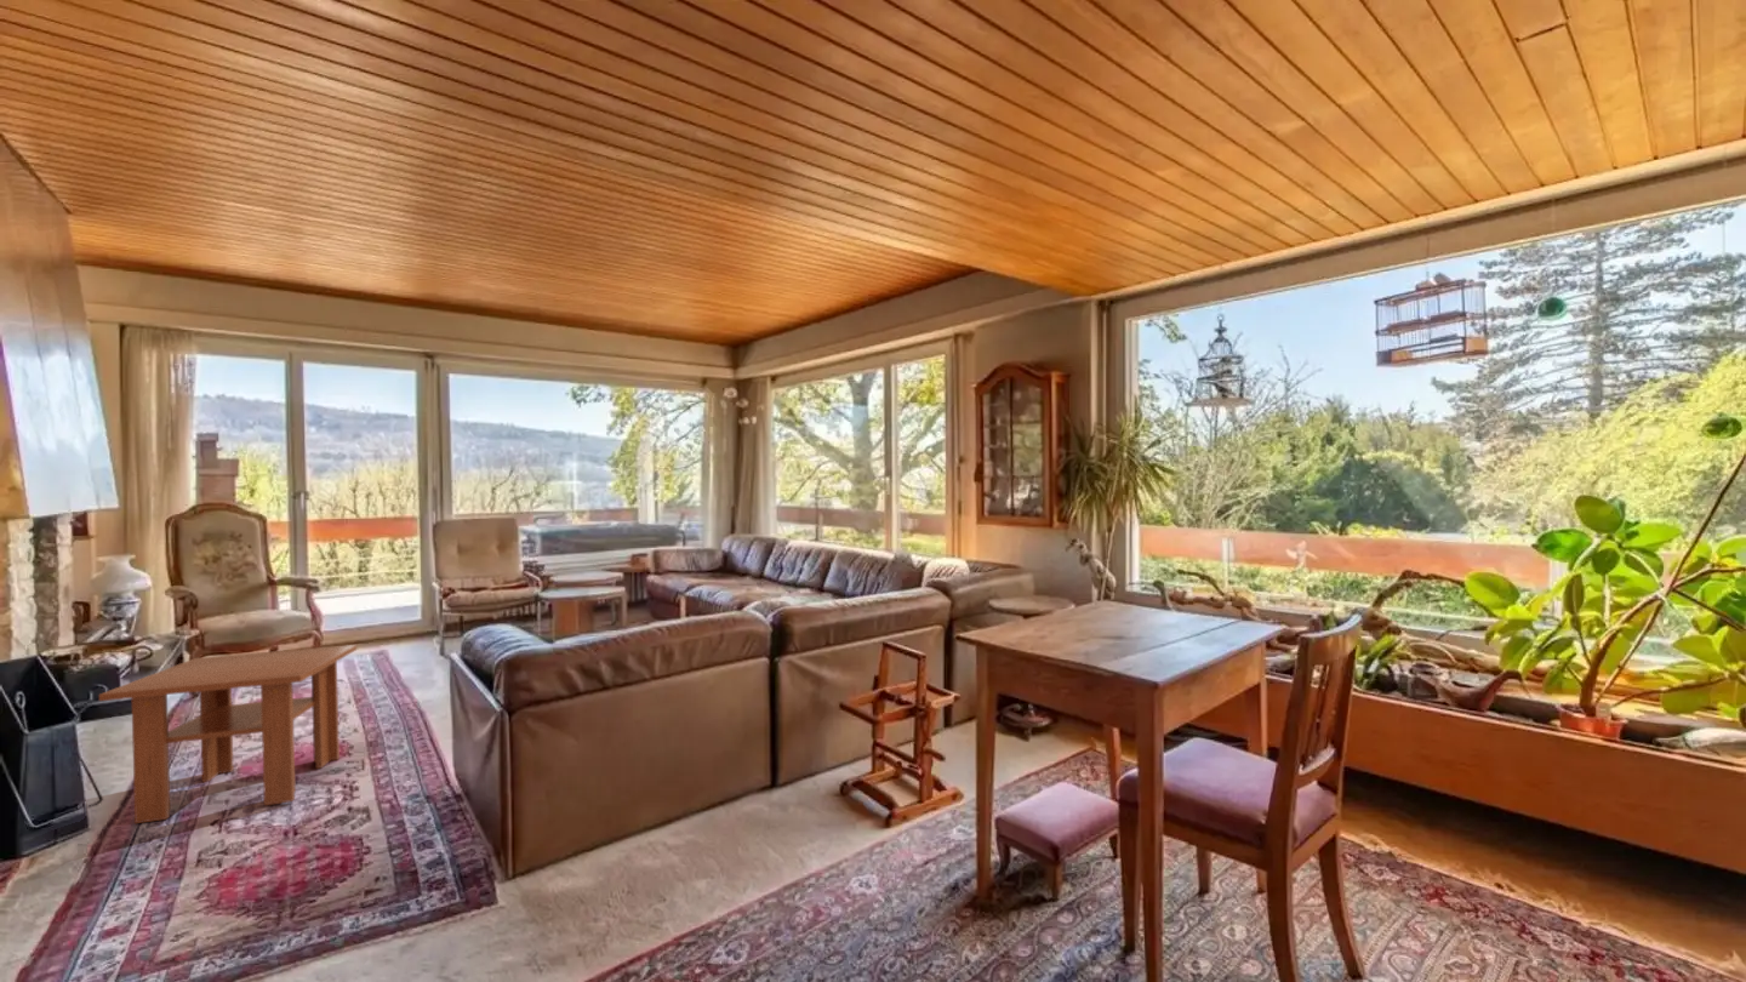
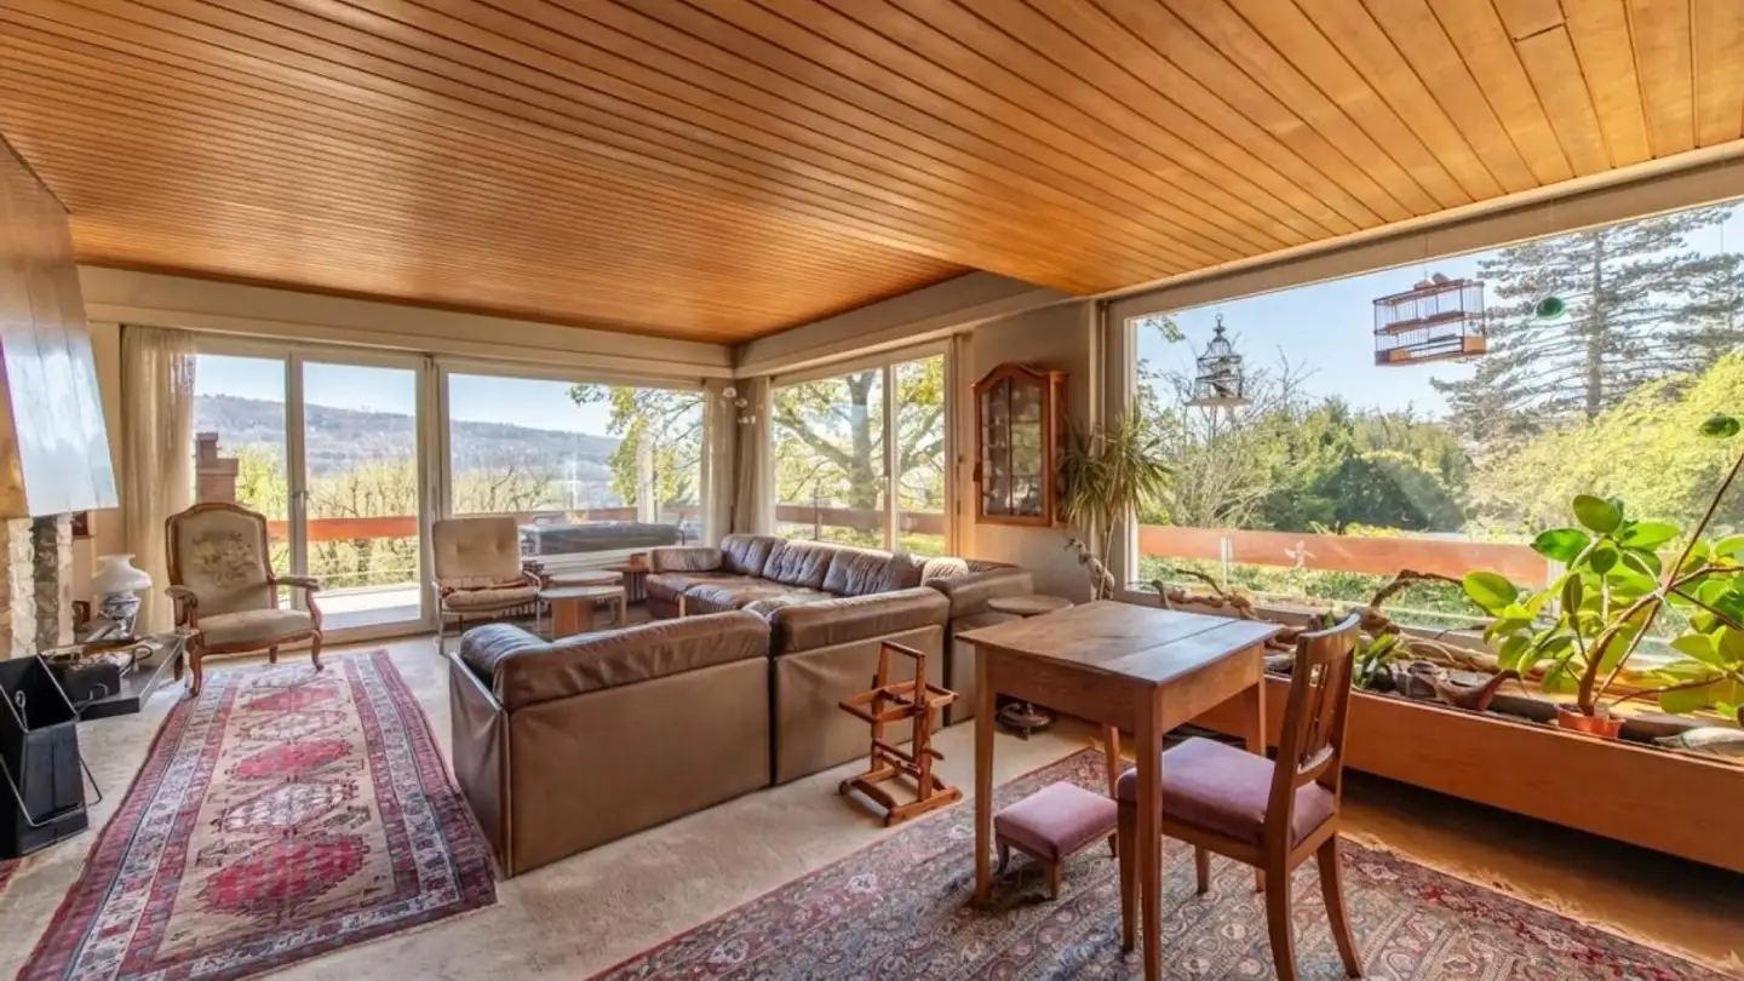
- coffee table [98,644,358,824]
